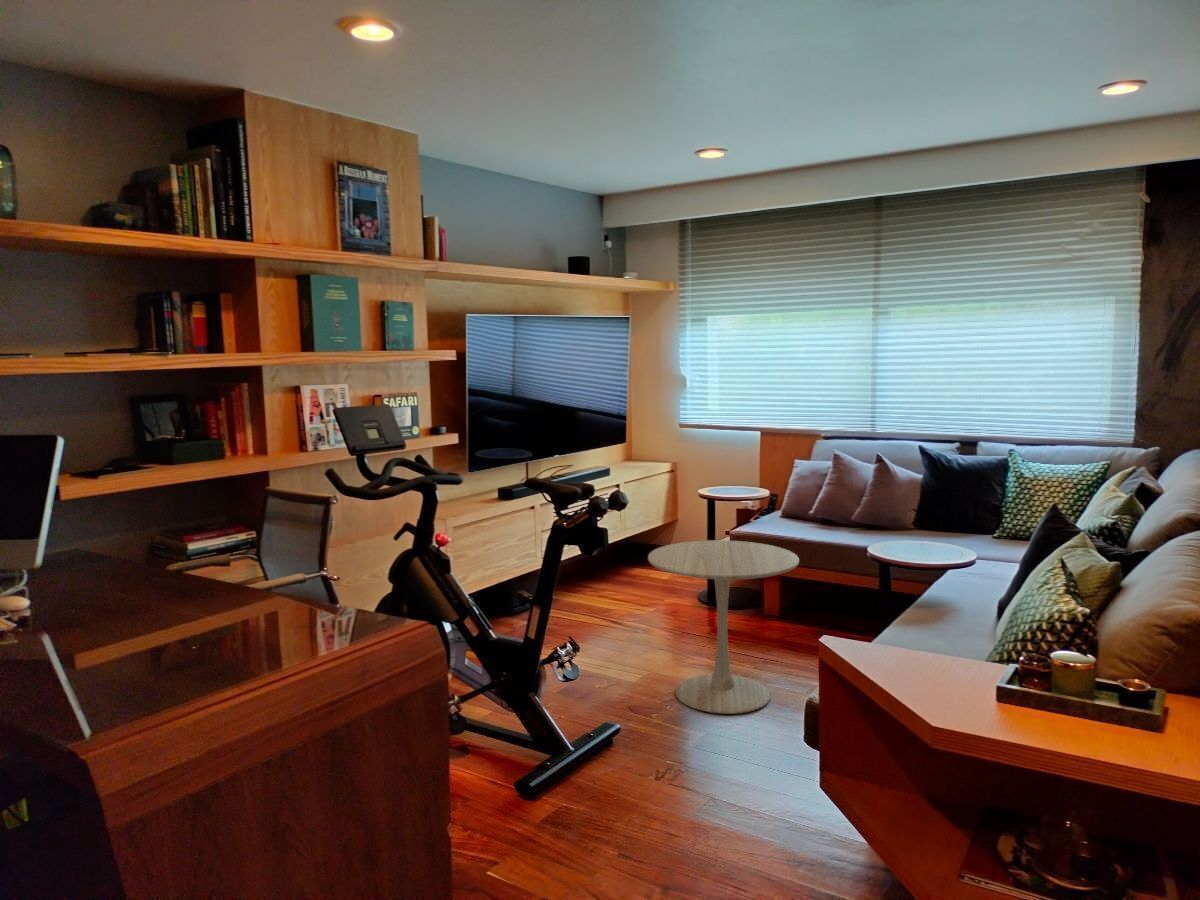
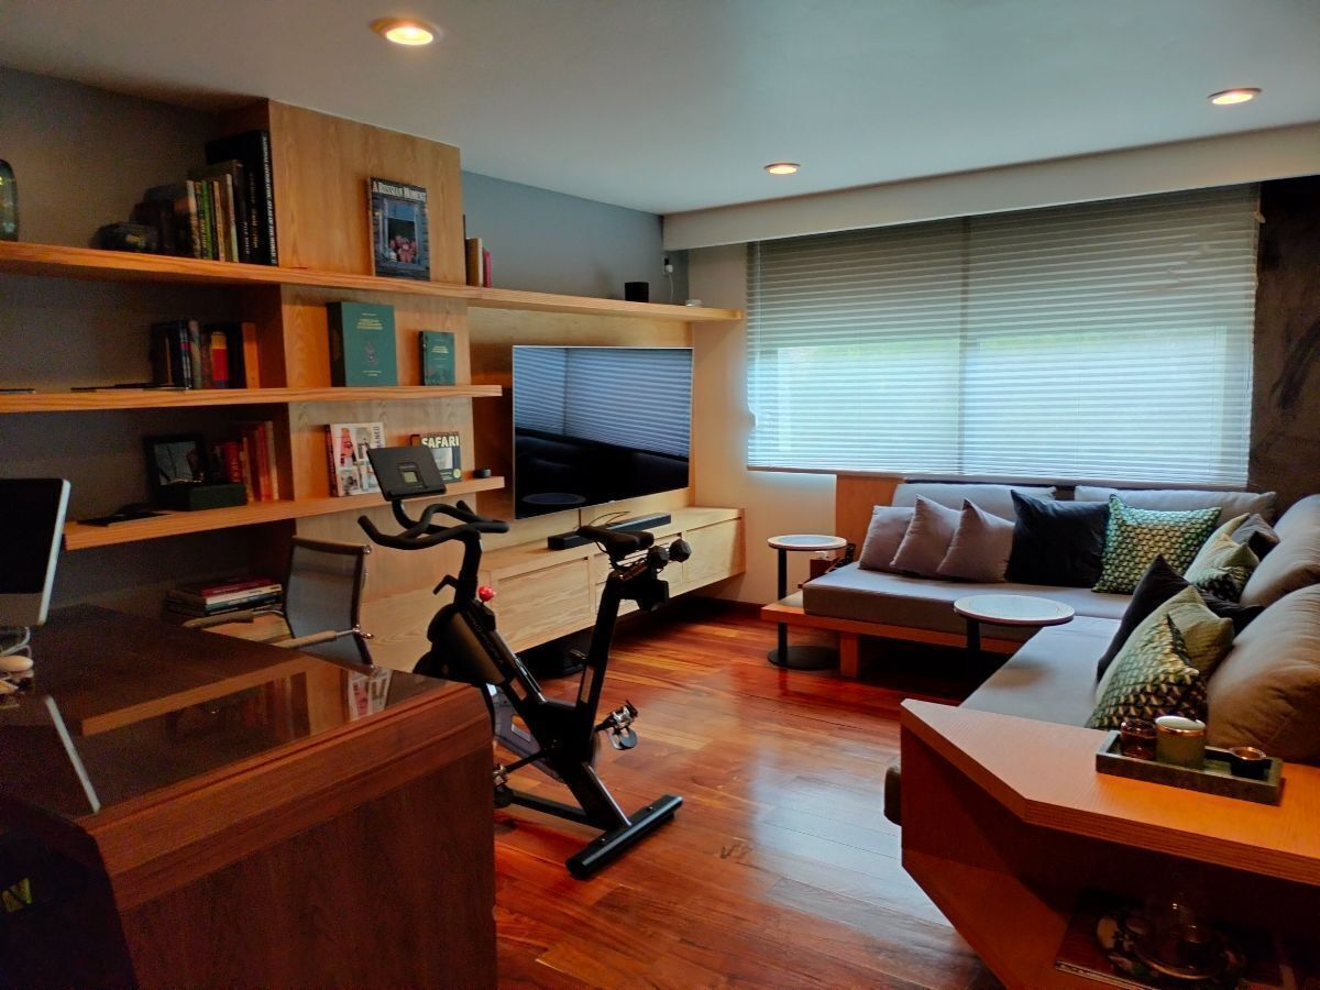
- side table [647,539,800,715]
